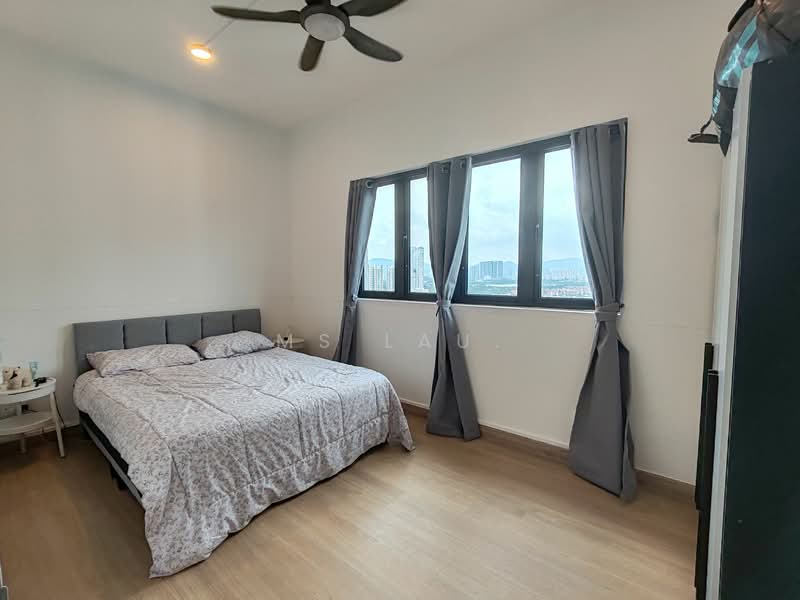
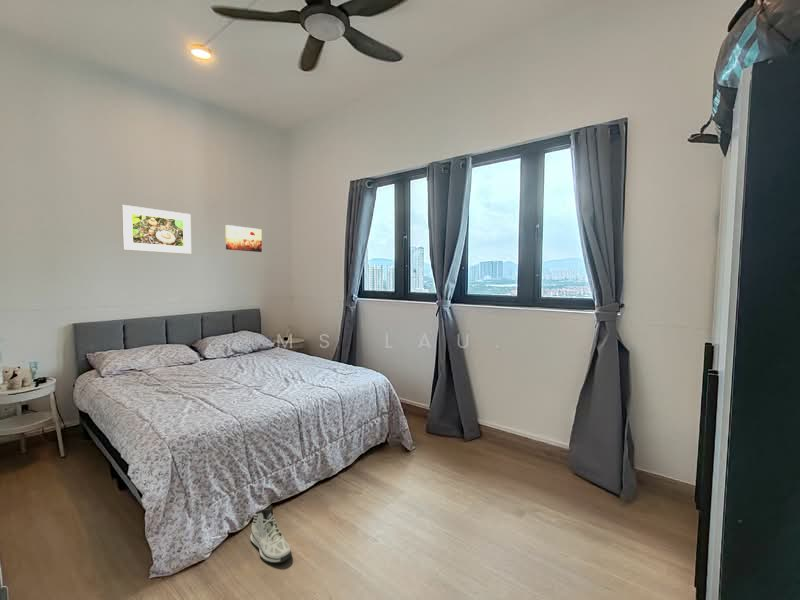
+ wall art [225,224,263,253]
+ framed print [121,204,192,255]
+ sneaker [249,505,293,564]
